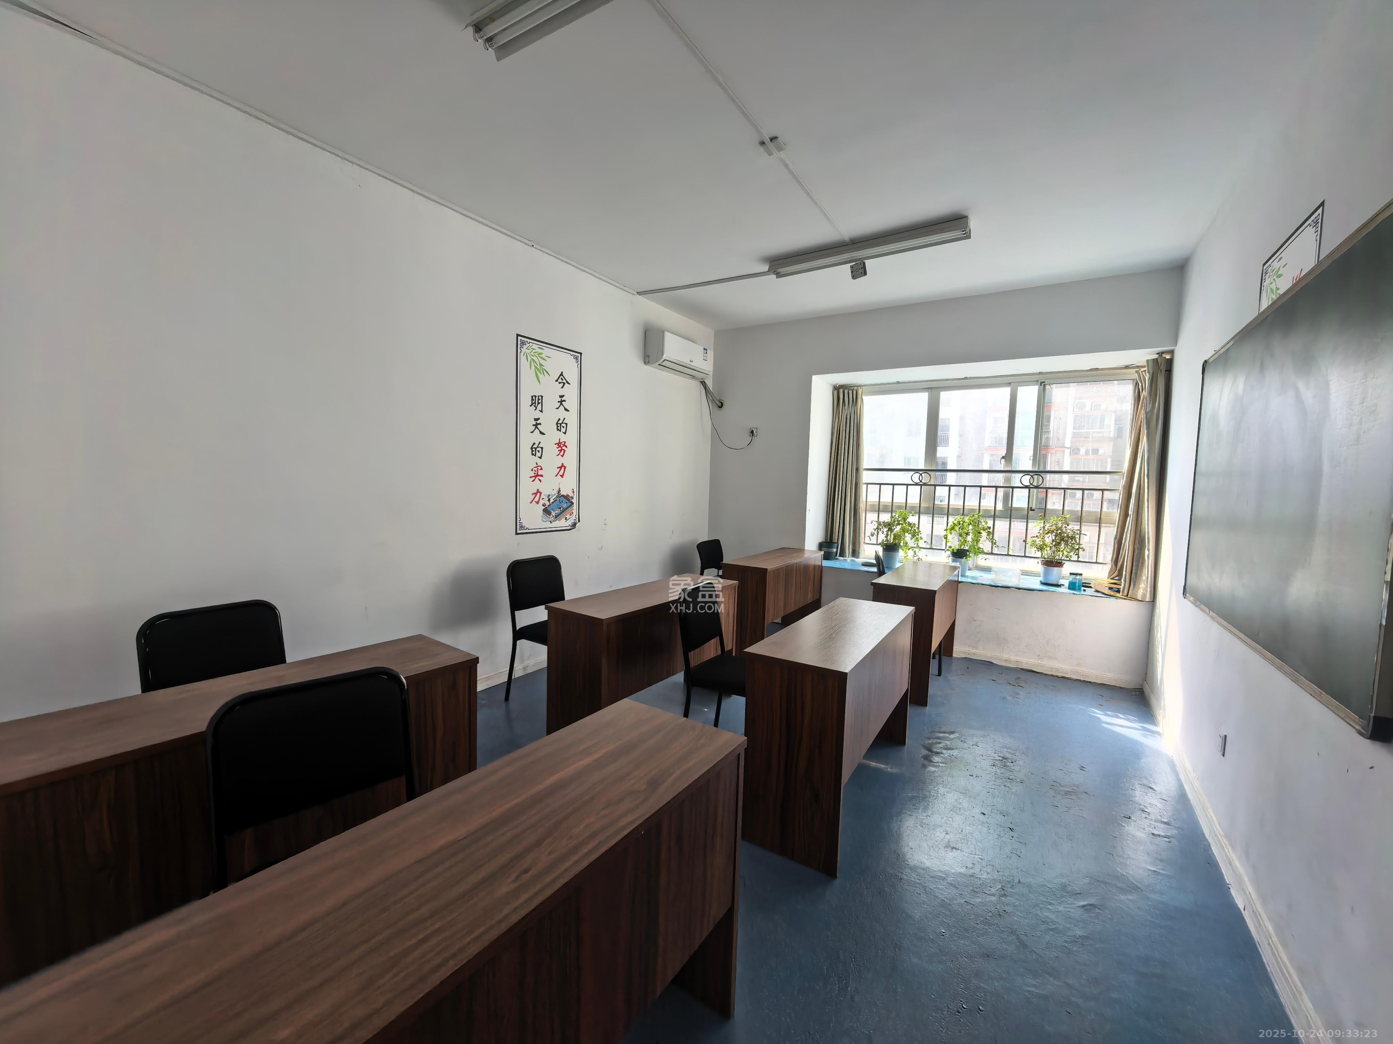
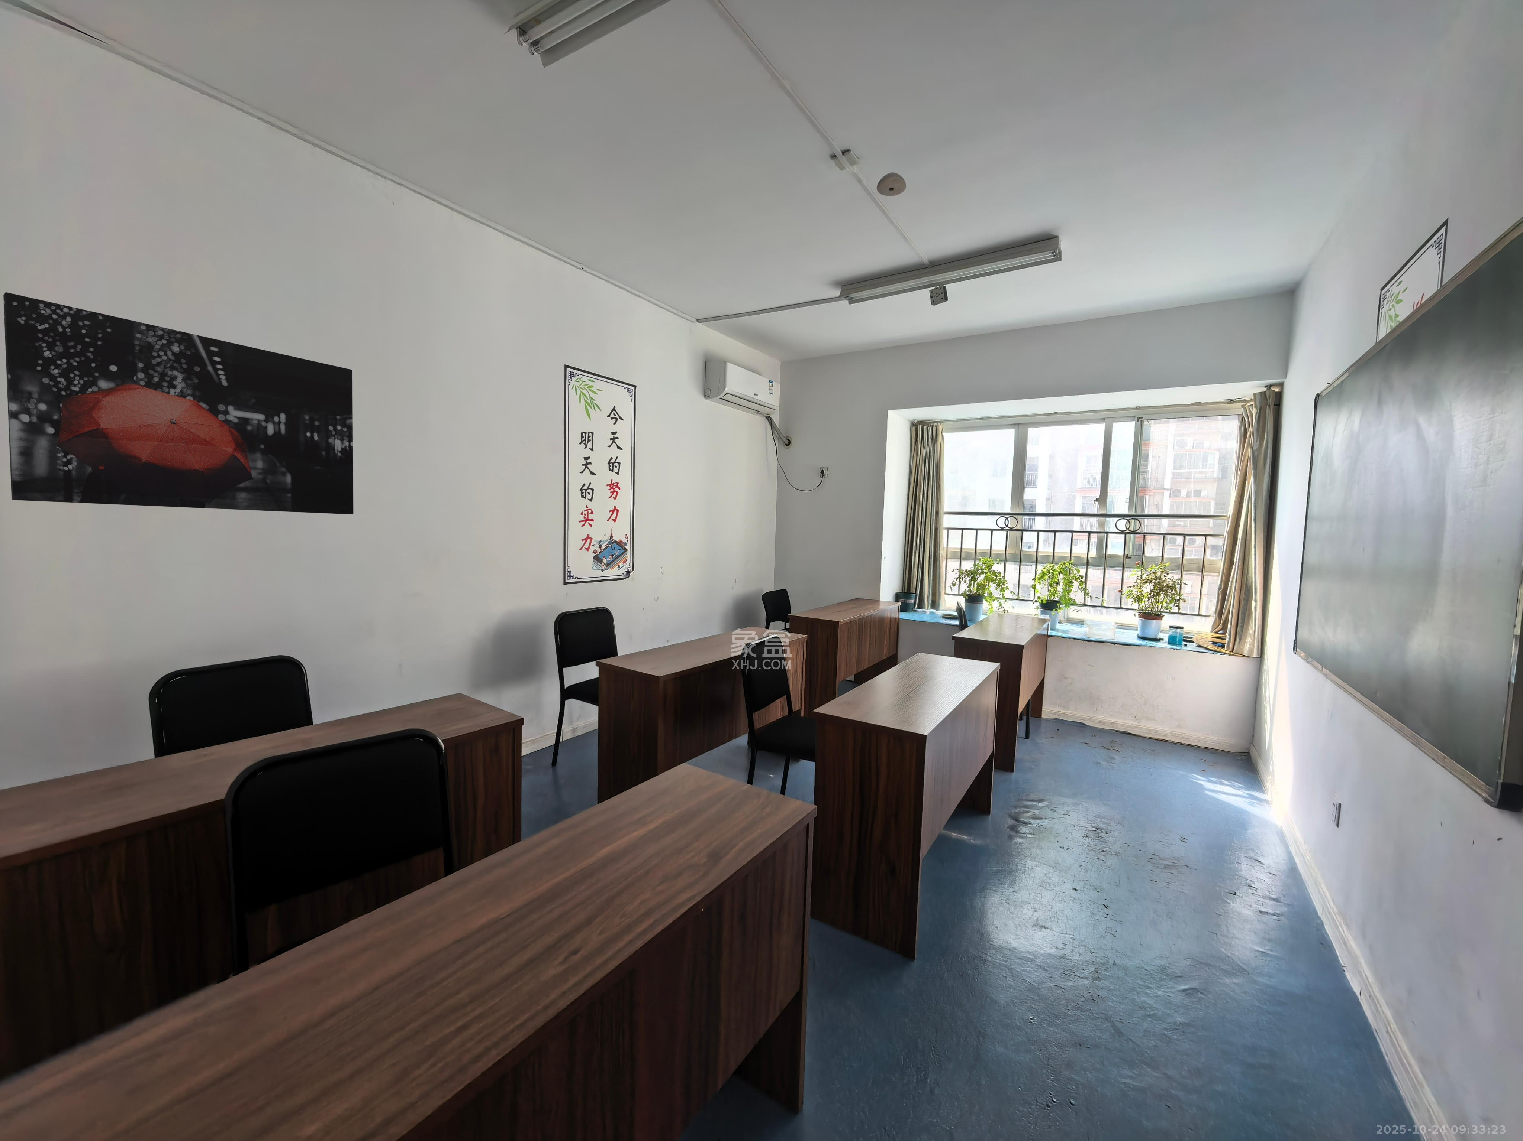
+ wall art [2,292,354,515]
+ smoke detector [877,171,907,197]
